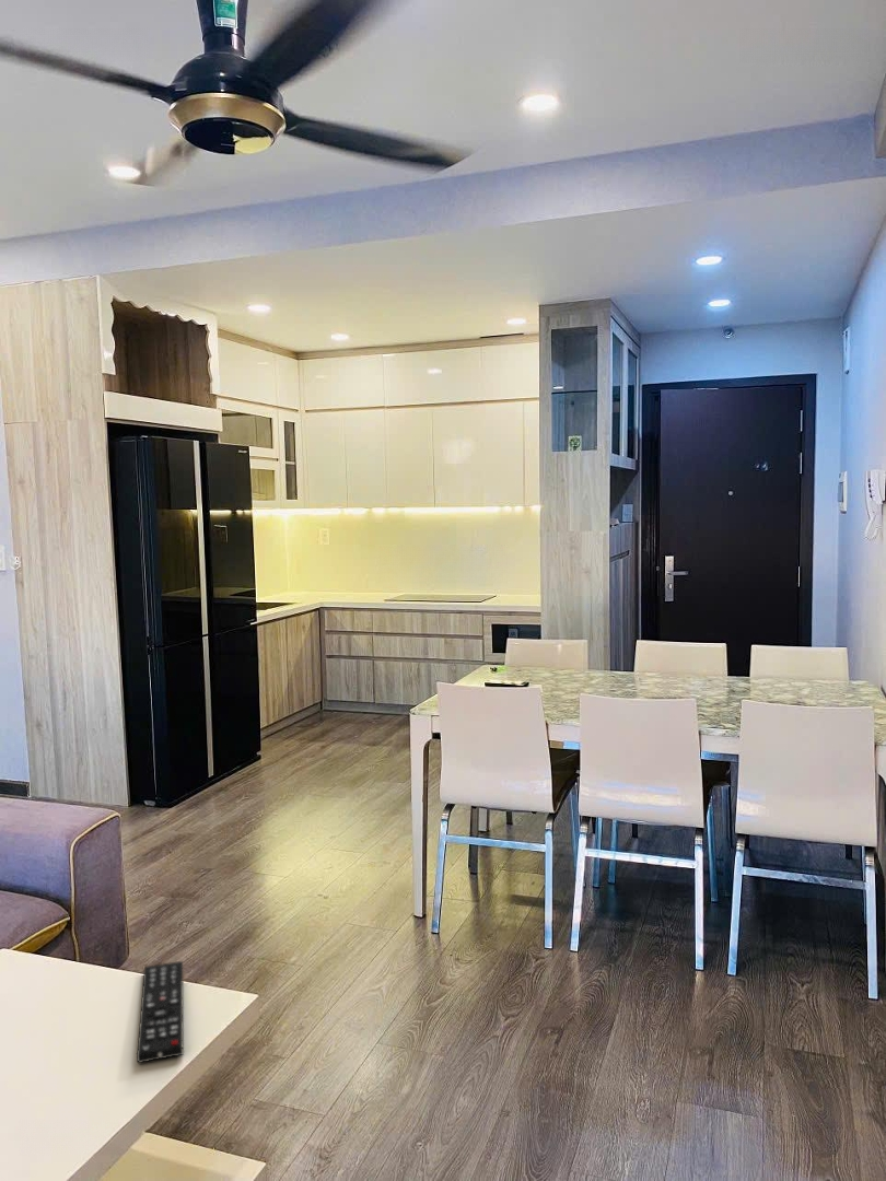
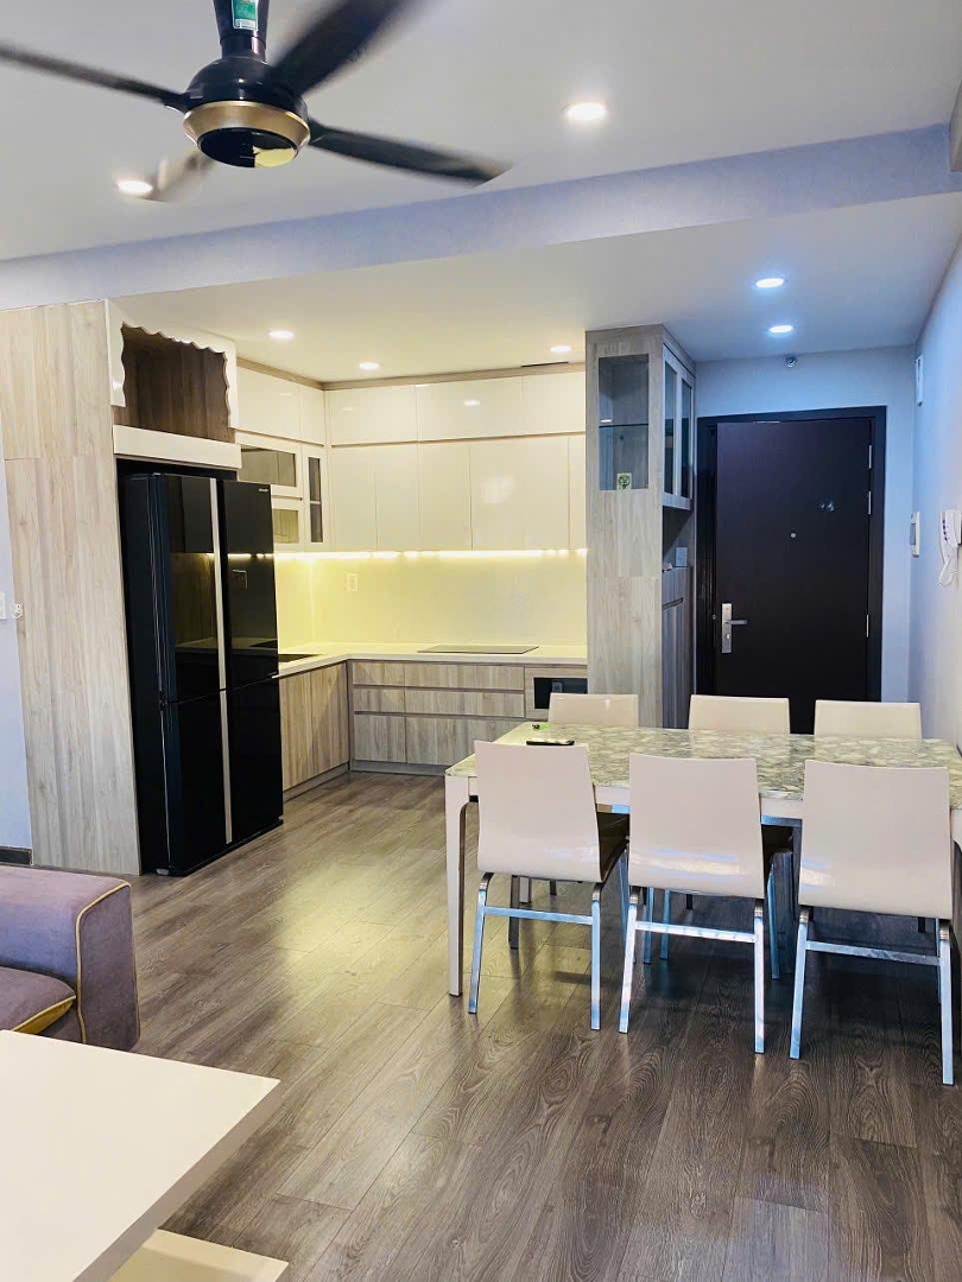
- remote control [136,960,185,1064]
